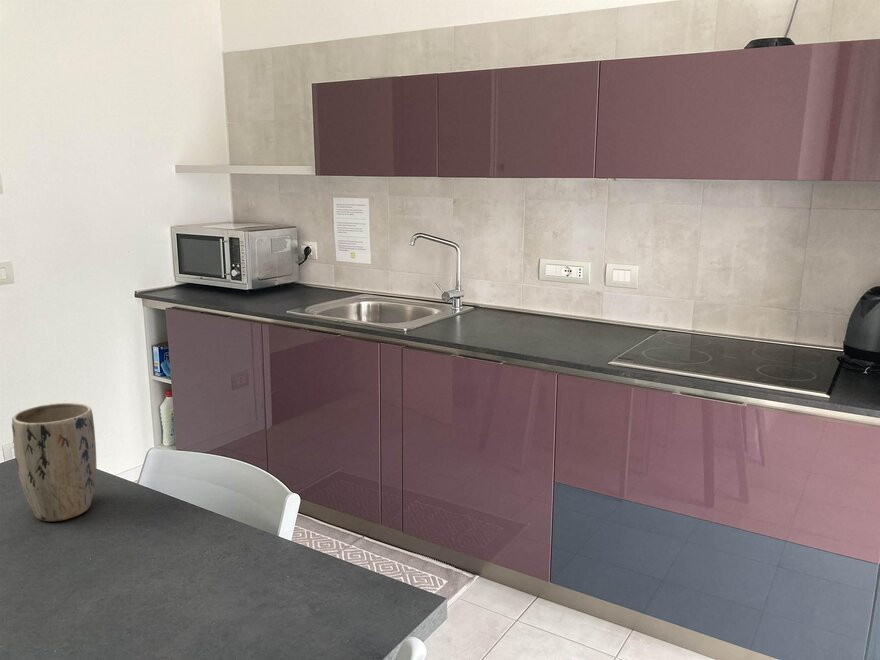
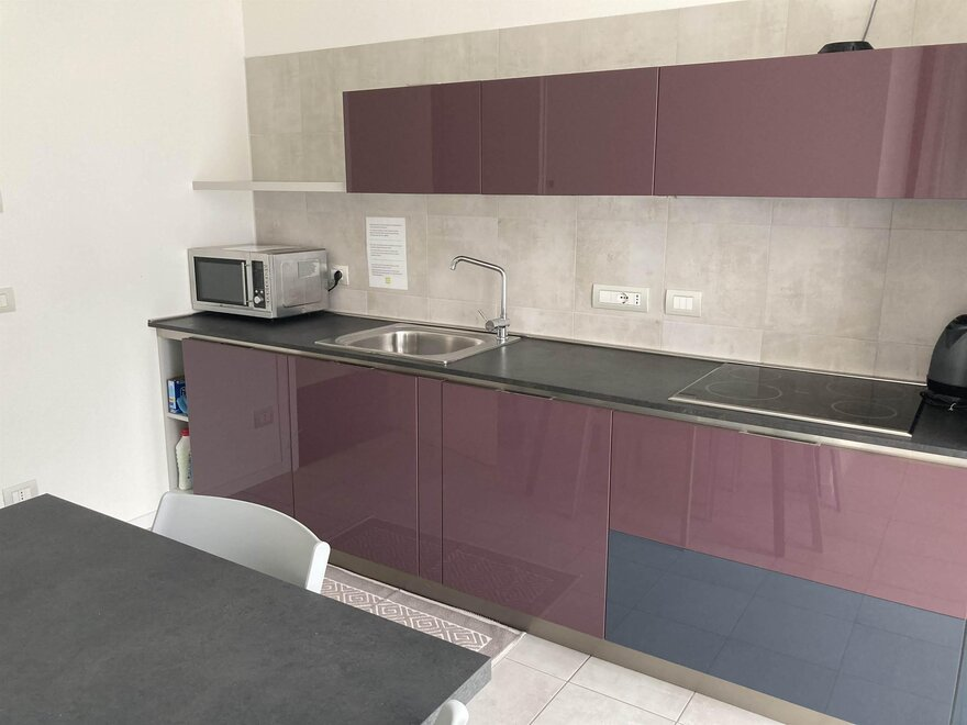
- plant pot [11,402,97,522]
